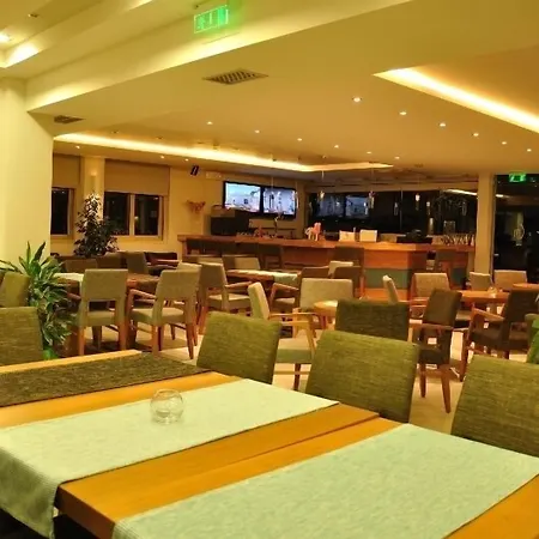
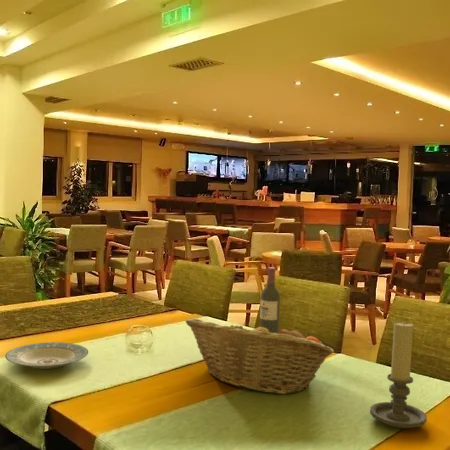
+ candle holder [369,320,428,429]
+ fruit basket [185,317,335,395]
+ plate [4,341,89,370]
+ wine bottle [259,266,281,334]
